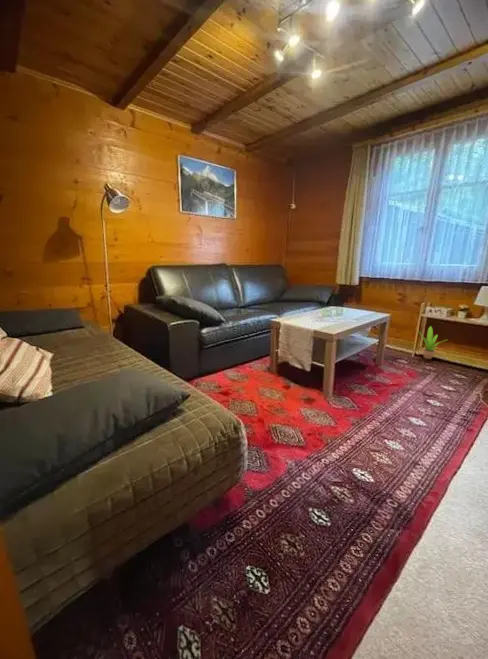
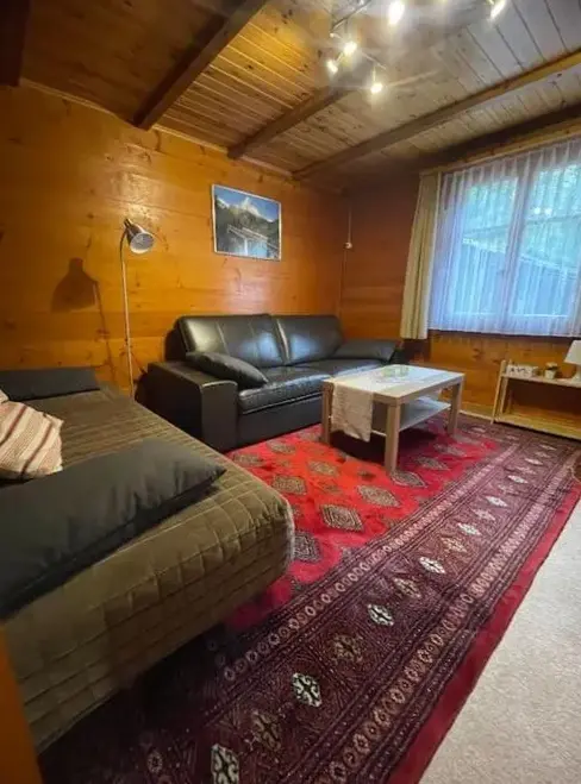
- potted plant [415,325,447,360]
